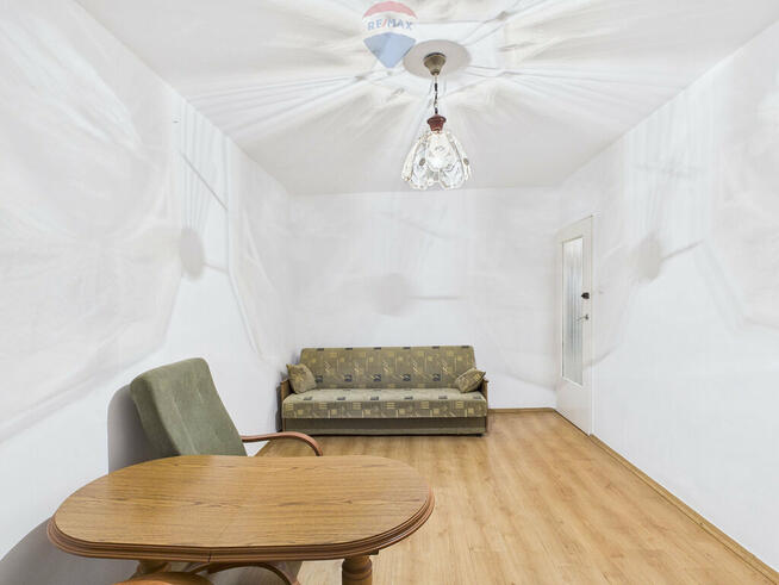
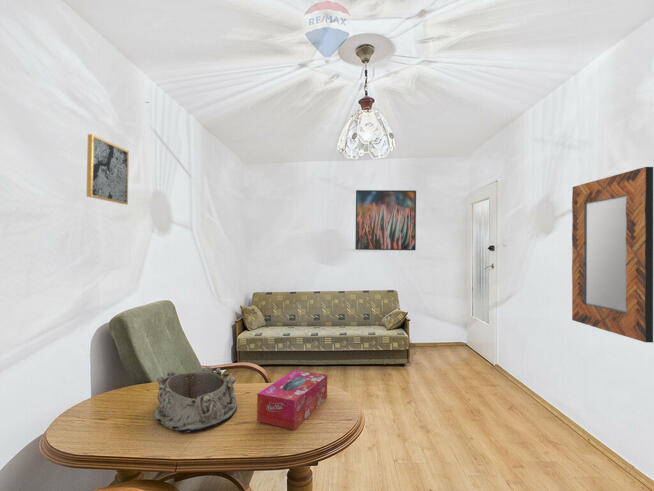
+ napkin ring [153,366,238,433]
+ tissue box [256,369,328,430]
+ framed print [354,189,417,251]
+ home mirror [571,166,654,344]
+ wall art [86,133,130,205]
